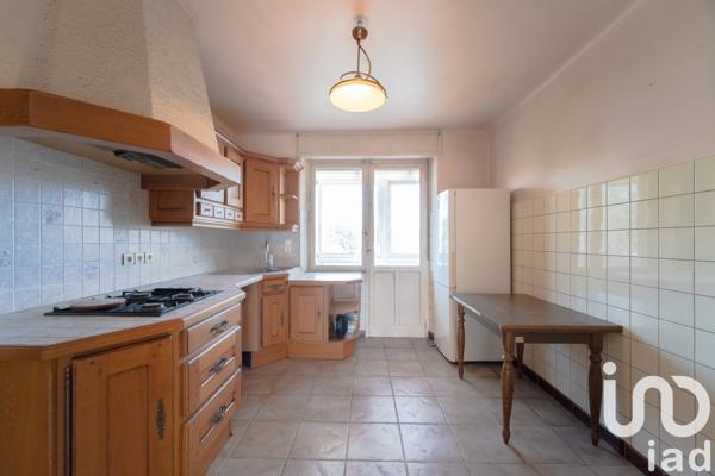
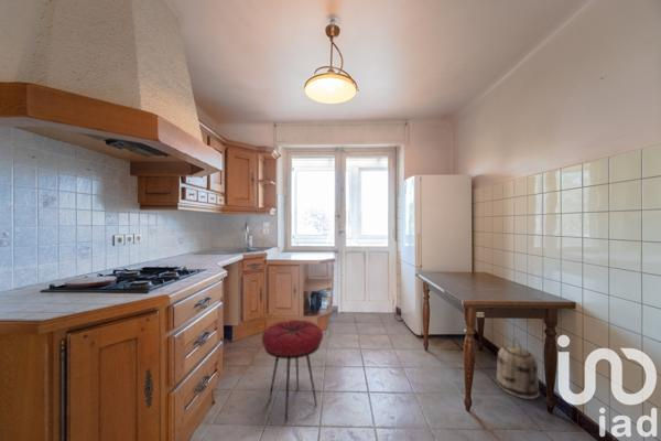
+ basket [495,337,541,400]
+ stool [261,319,324,421]
